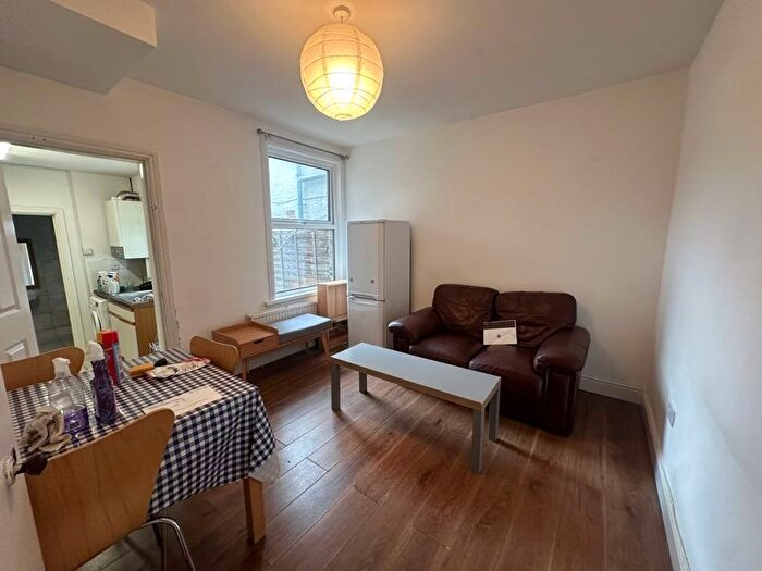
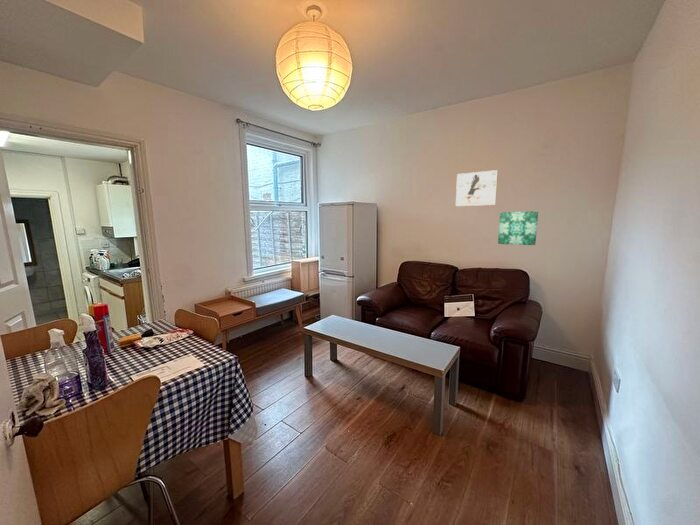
+ wall art [497,210,539,246]
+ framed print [455,169,499,207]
